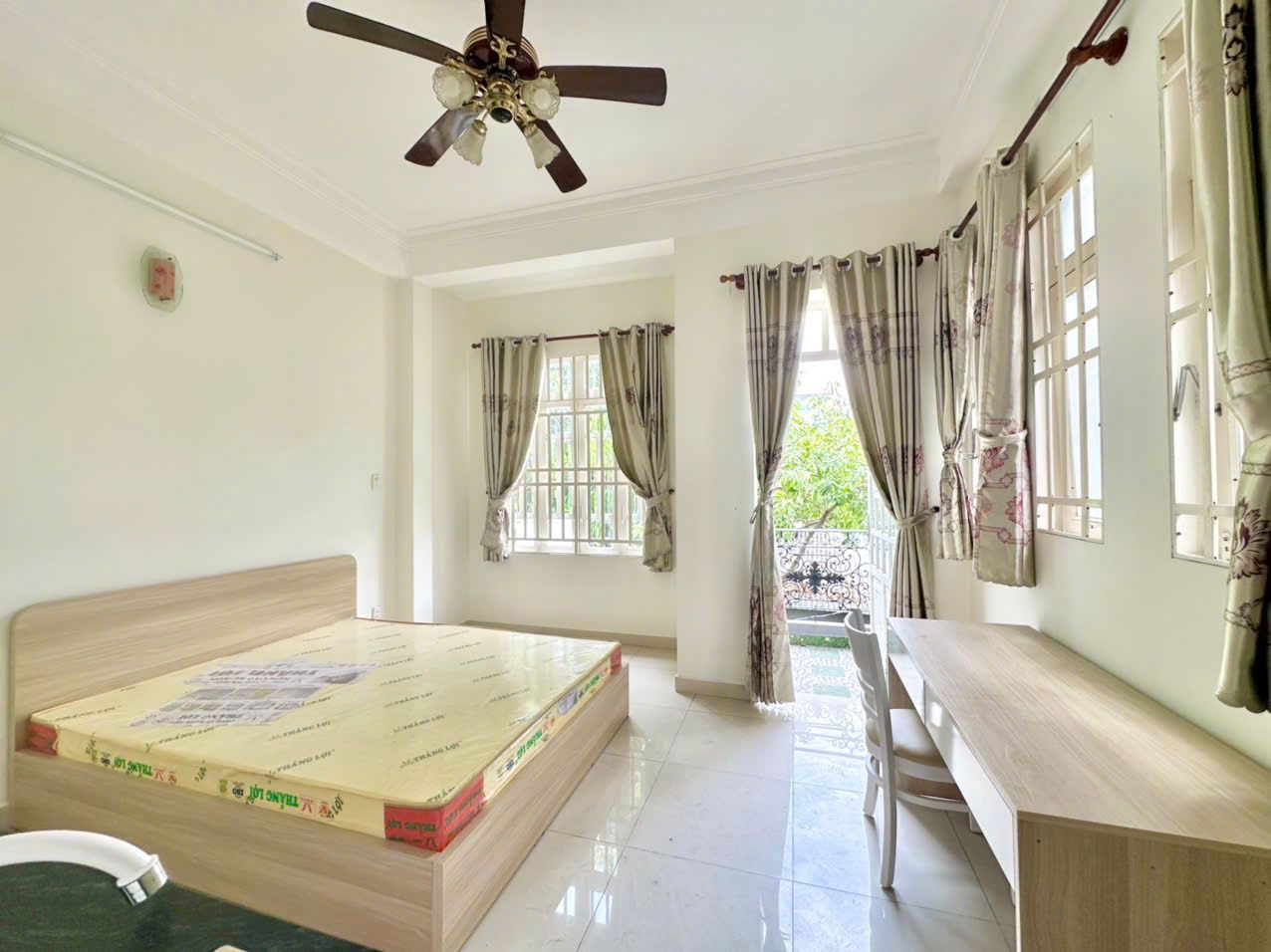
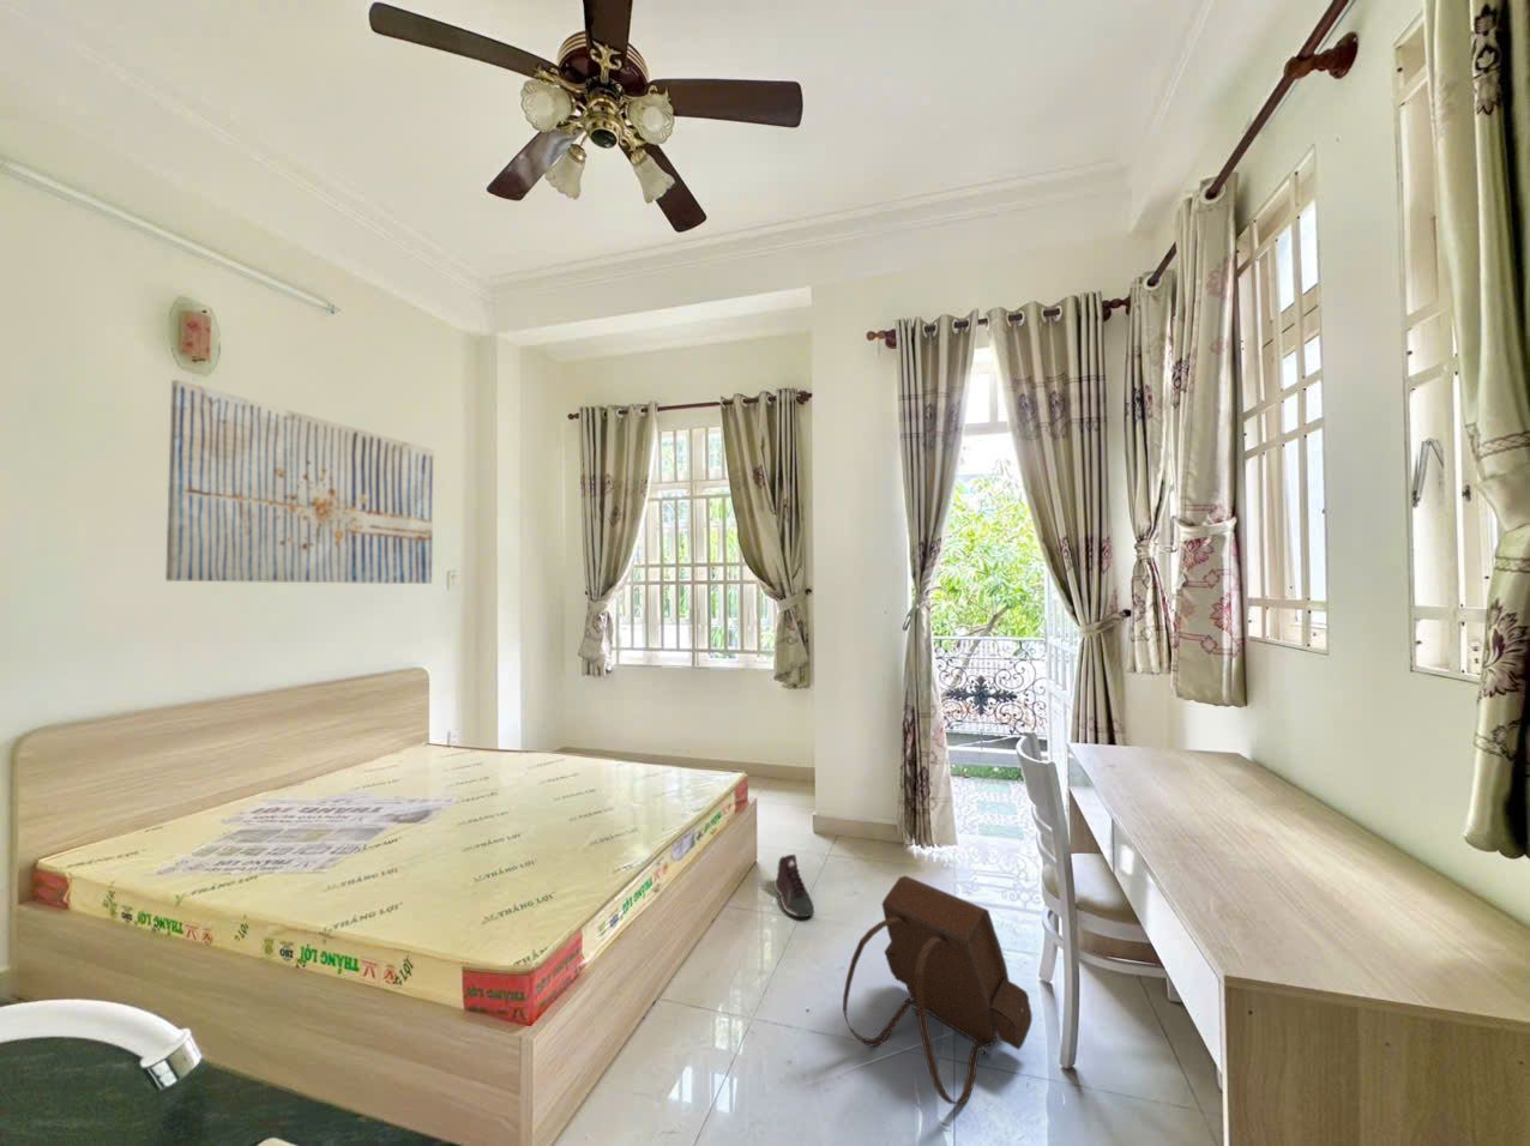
+ sneaker [773,853,815,918]
+ wall art [164,379,436,585]
+ backpack [841,874,1034,1105]
